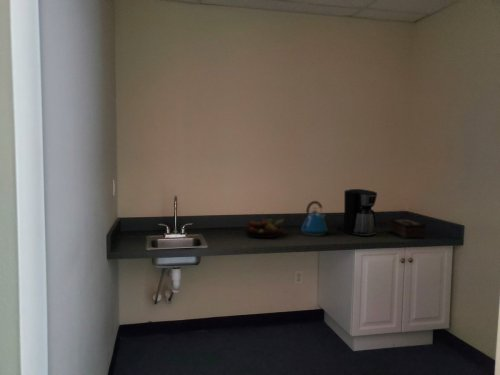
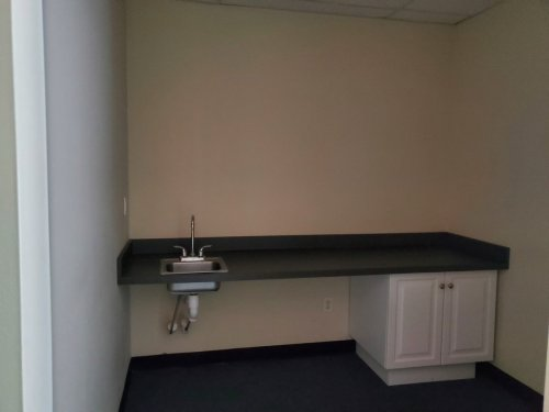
- kettle [300,200,328,237]
- tissue box [388,218,427,239]
- fruit bowl [243,218,285,239]
- coffee maker [334,188,378,237]
